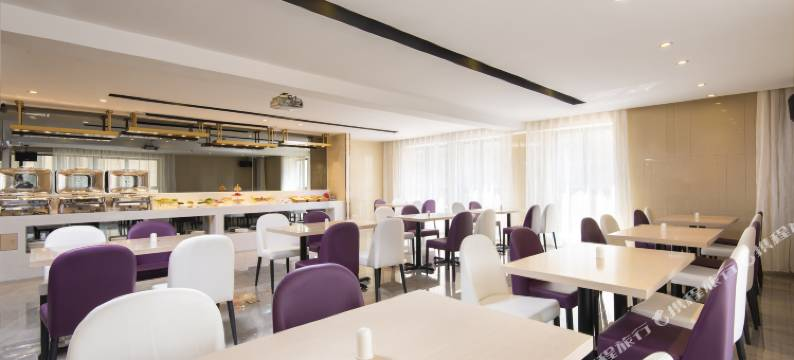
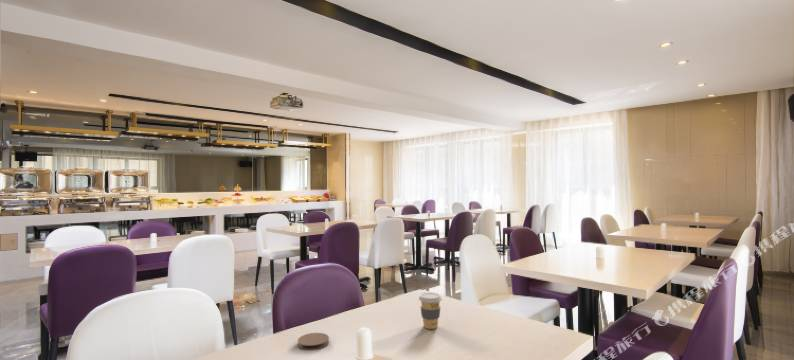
+ coaster [297,332,330,351]
+ coffee cup [418,292,443,330]
